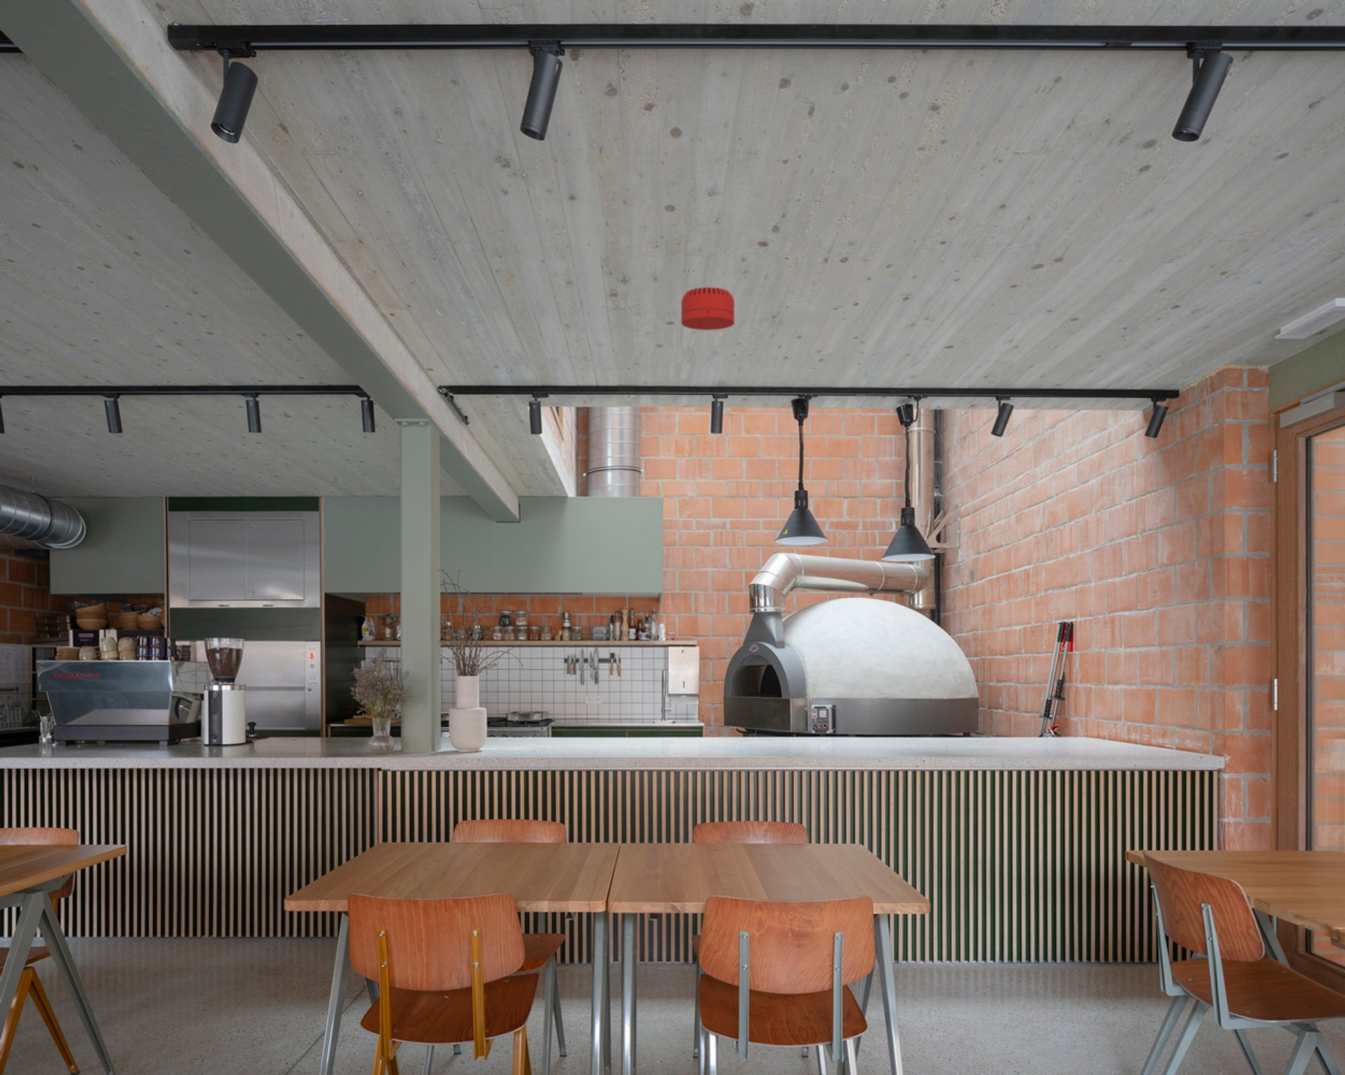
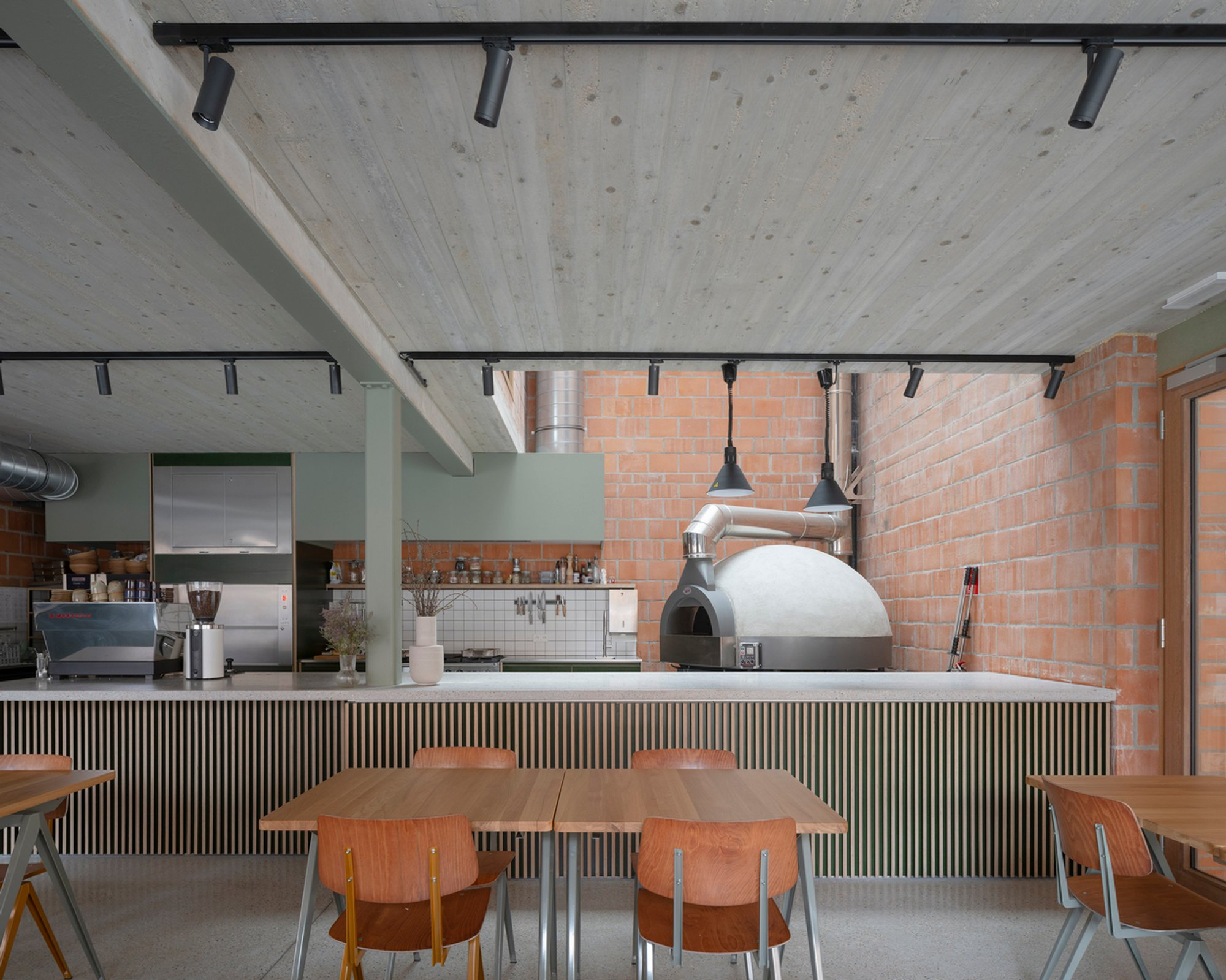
- smoke detector [680,286,735,331]
